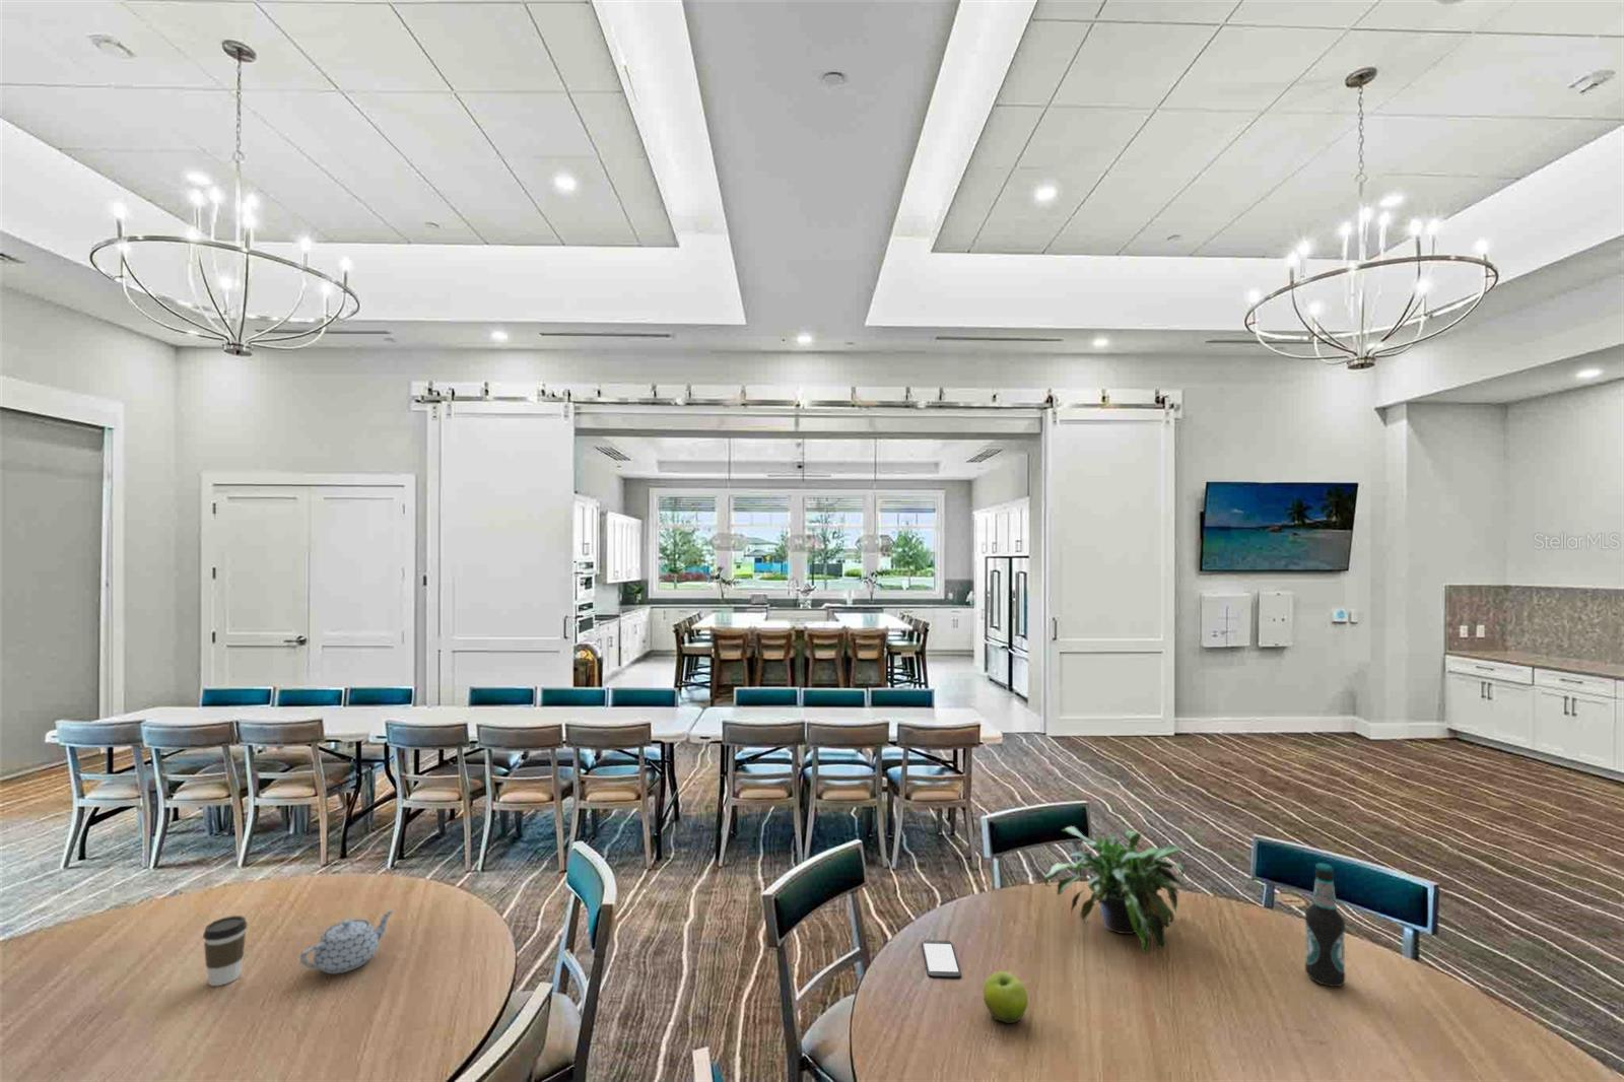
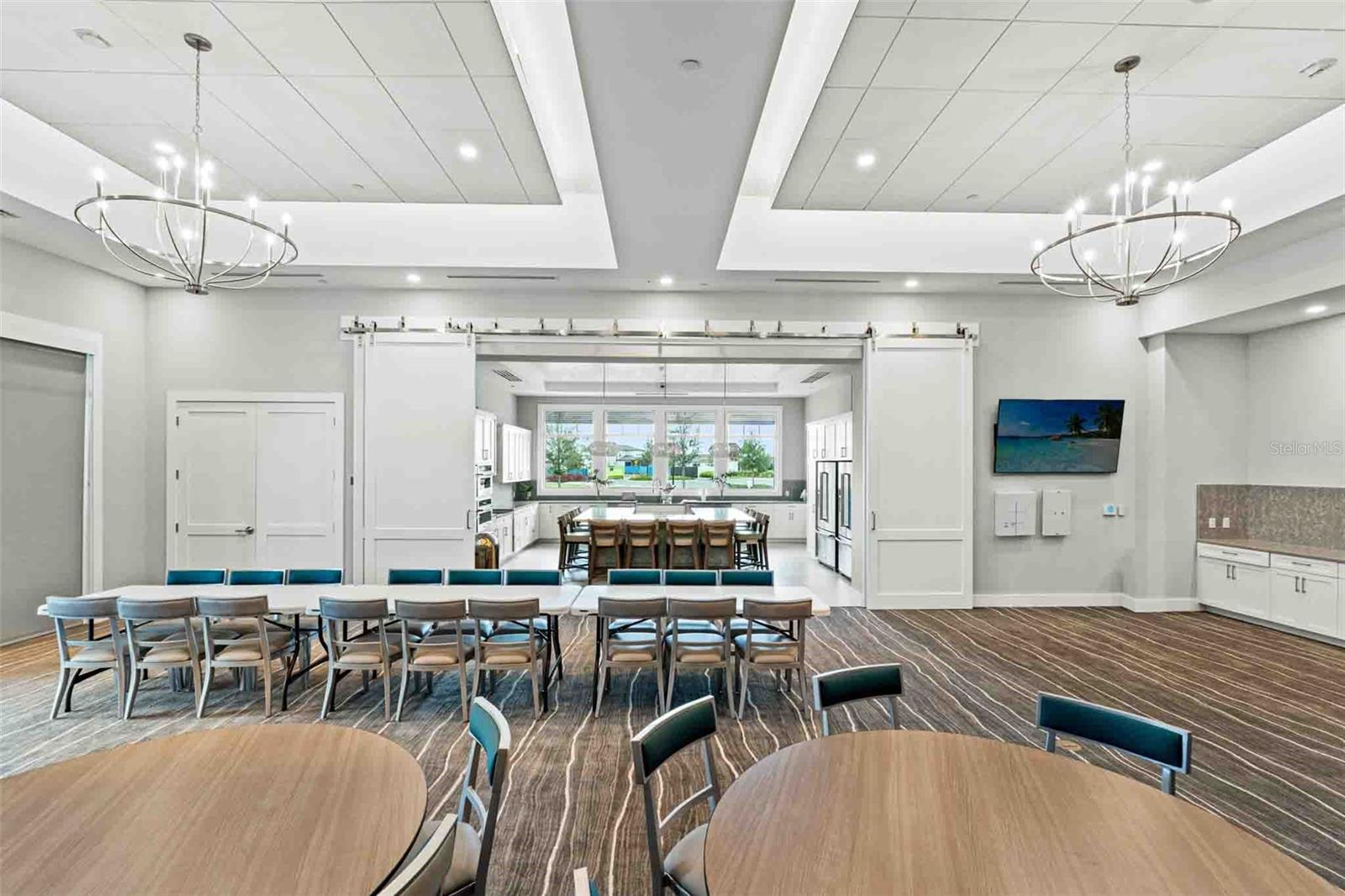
- fruit [983,971,1029,1024]
- smartphone [920,938,962,979]
- coffee cup [202,914,248,987]
- potted plant [1043,825,1194,955]
- teapot [299,908,396,975]
- bottle [1304,862,1346,988]
